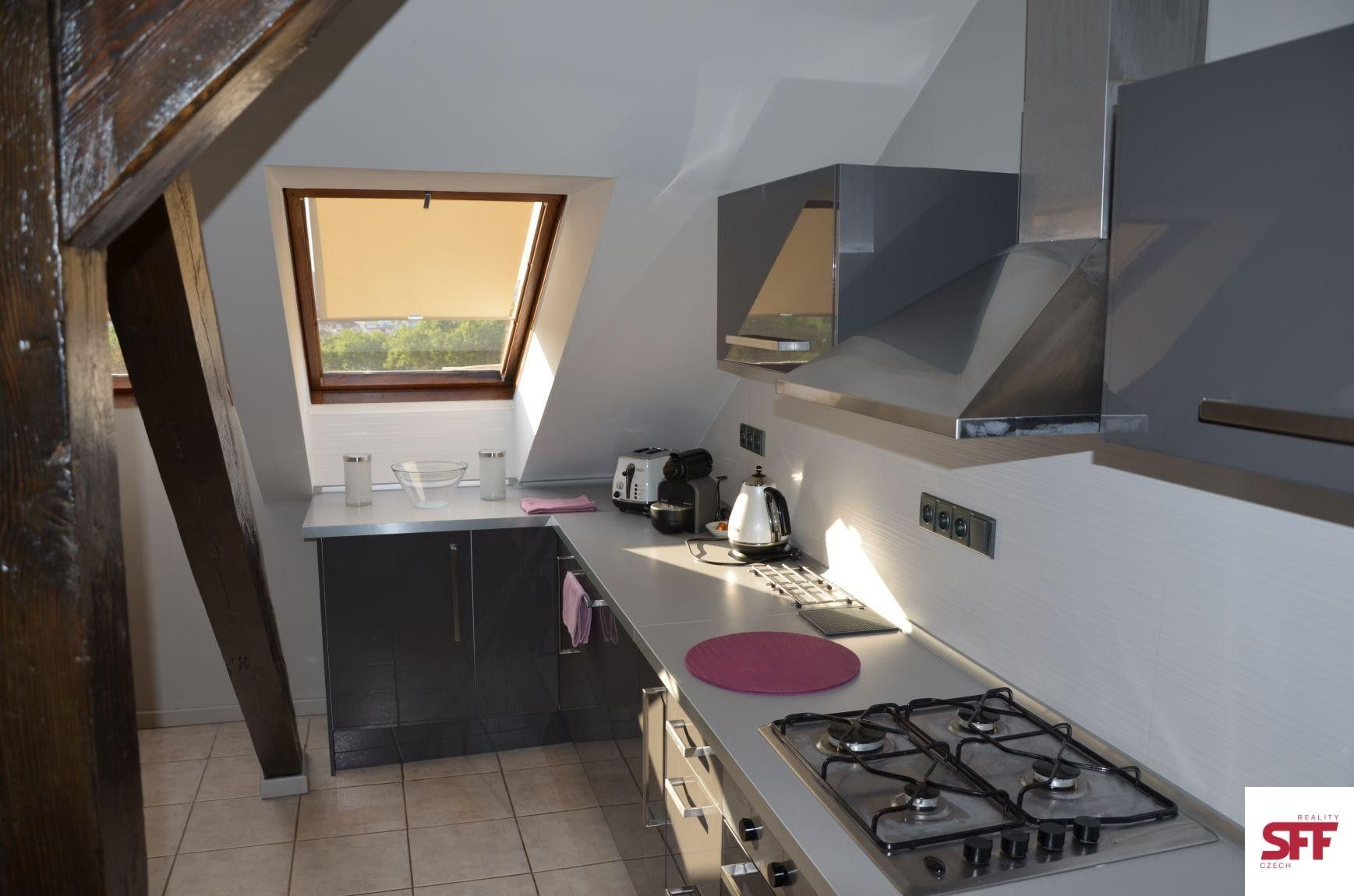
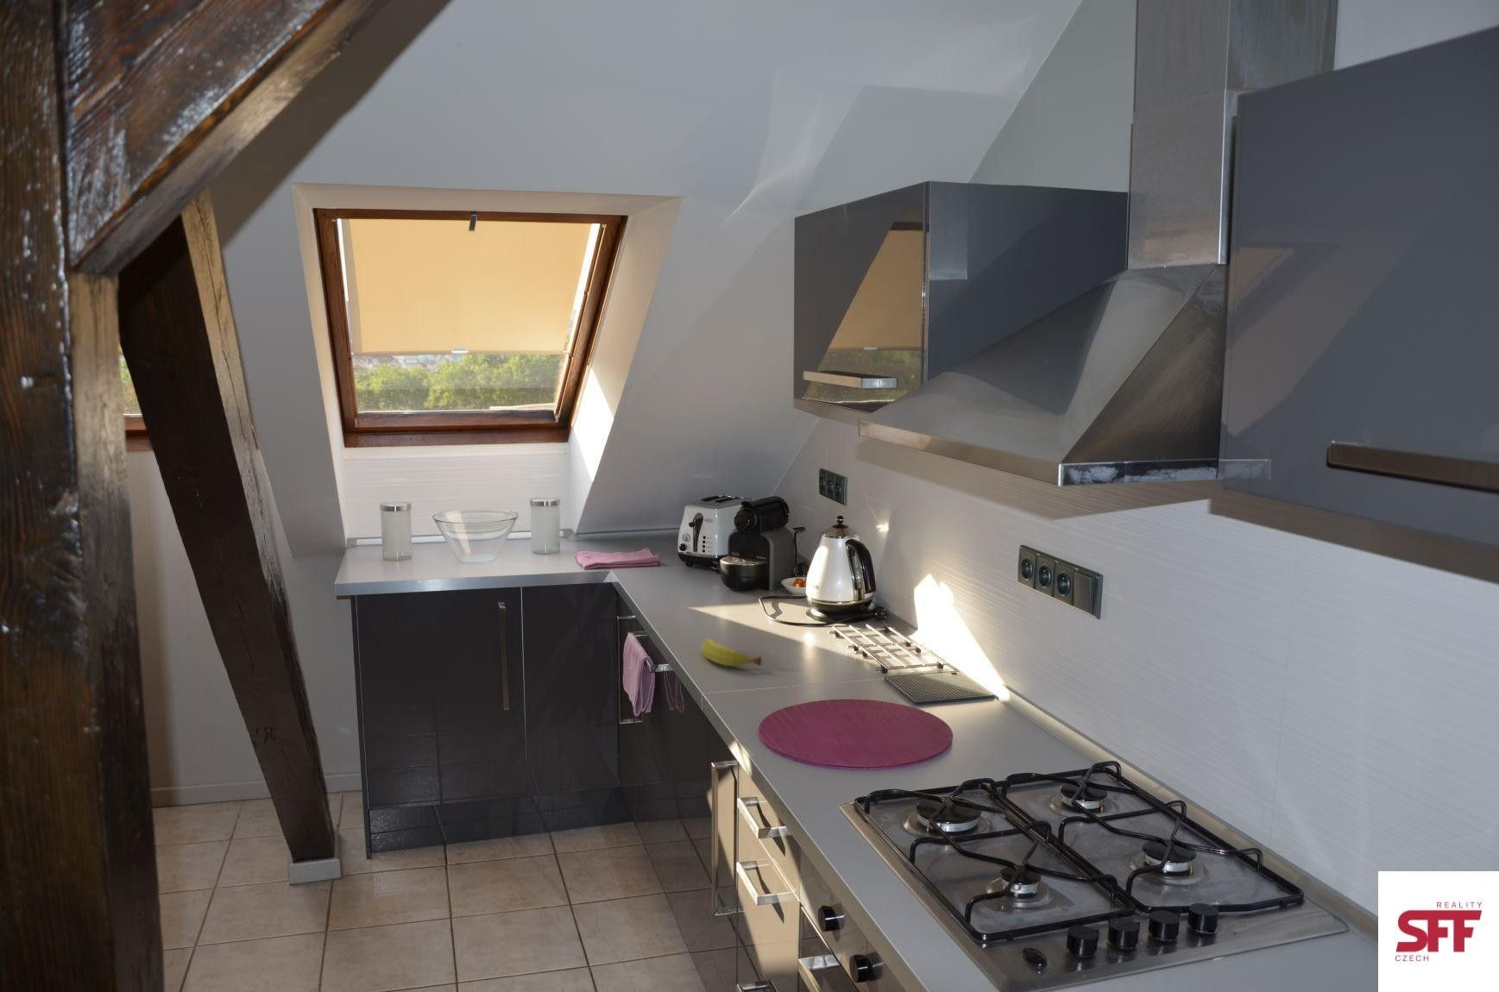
+ fruit [701,638,762,668]
